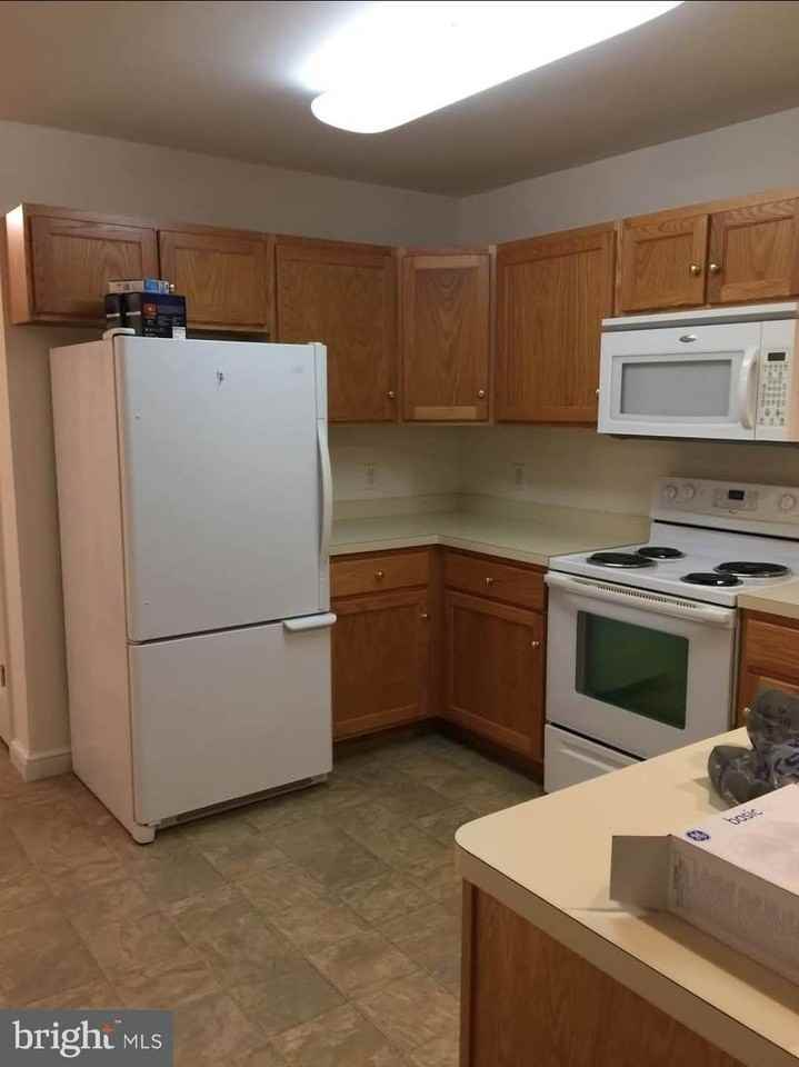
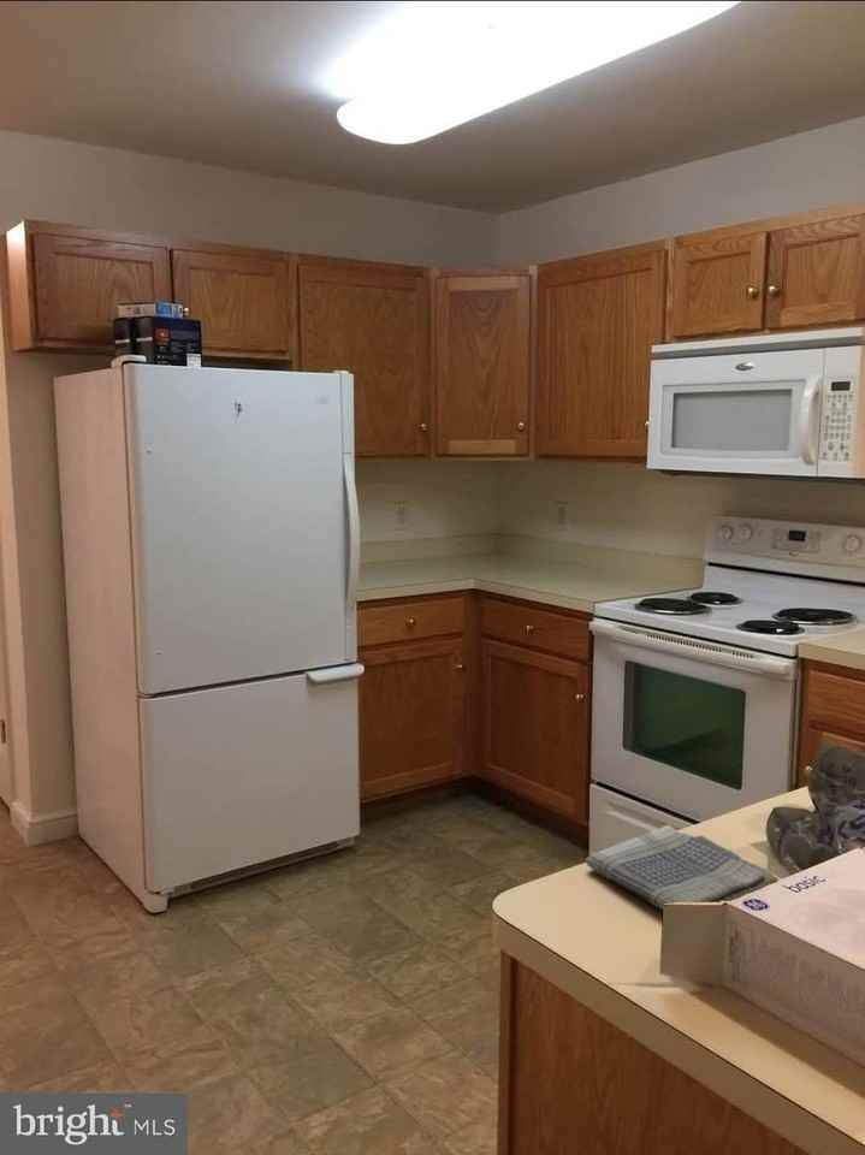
+ dish towel [583,824,780,911]
